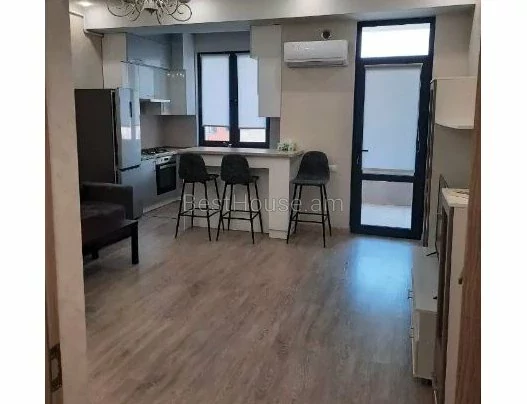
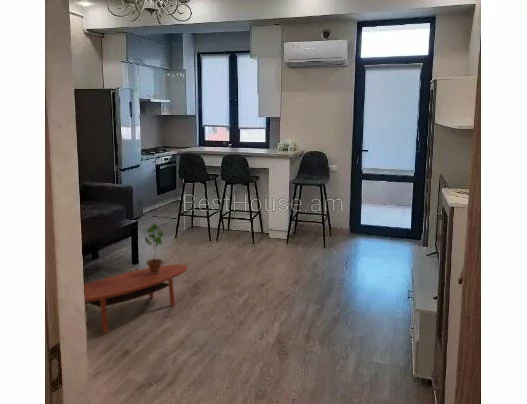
+ coffee table [83,263,188,334]
+ potted plant [142,223,165,273]
